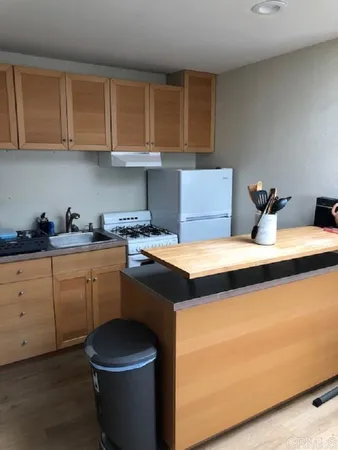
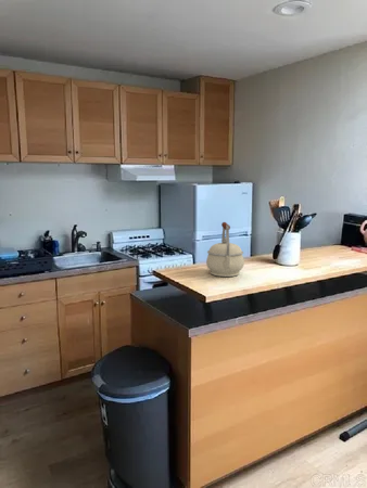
+ kettle [205,221,245,278]
